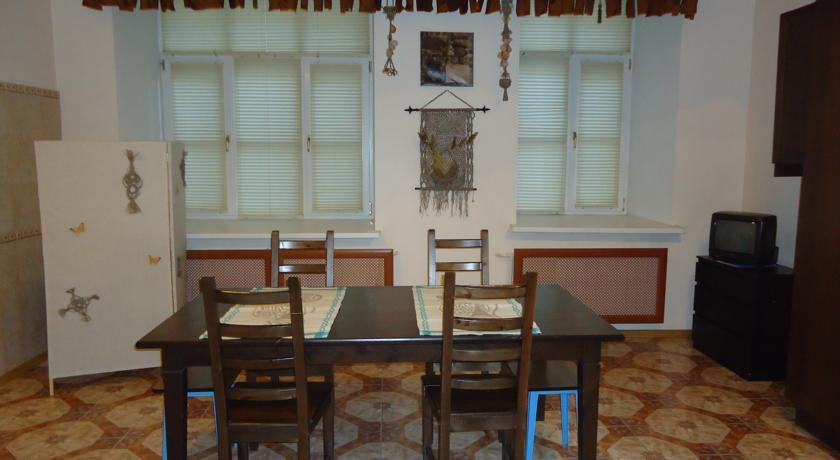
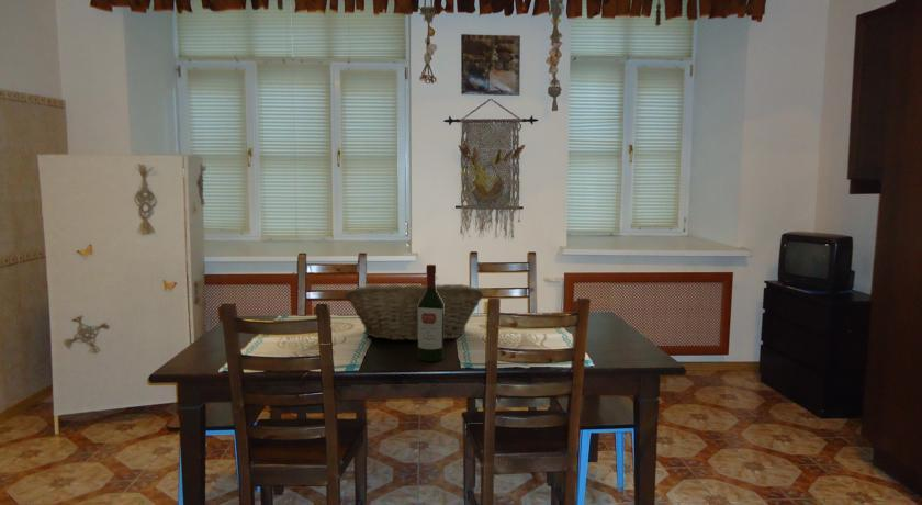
+ wine bottle [417,263,445,362]
+ fruit basket [344,281,484,343]
